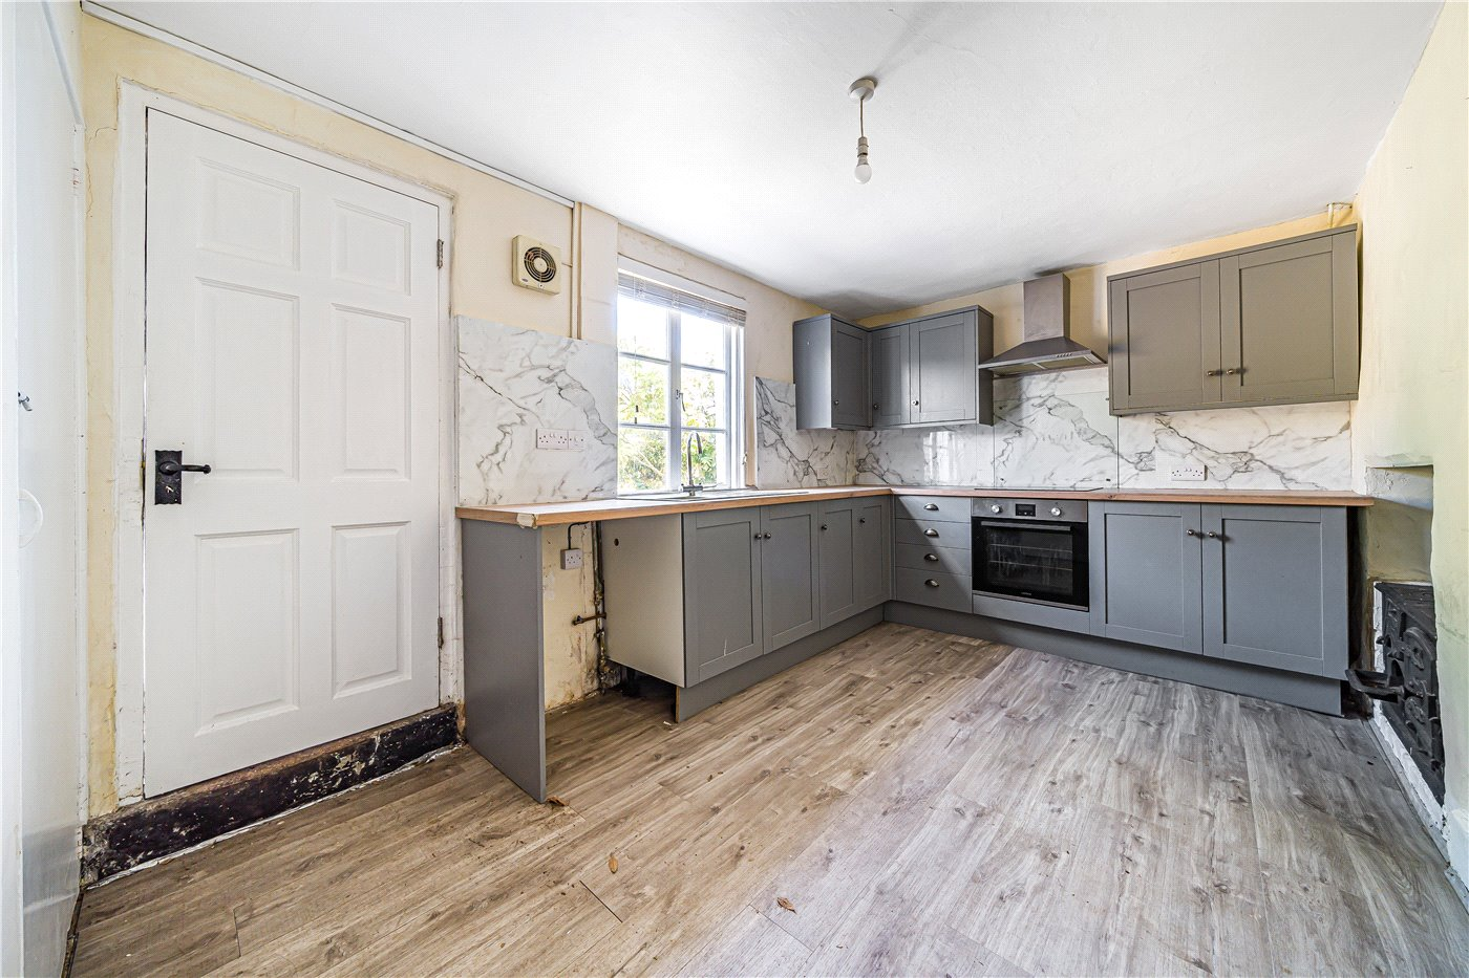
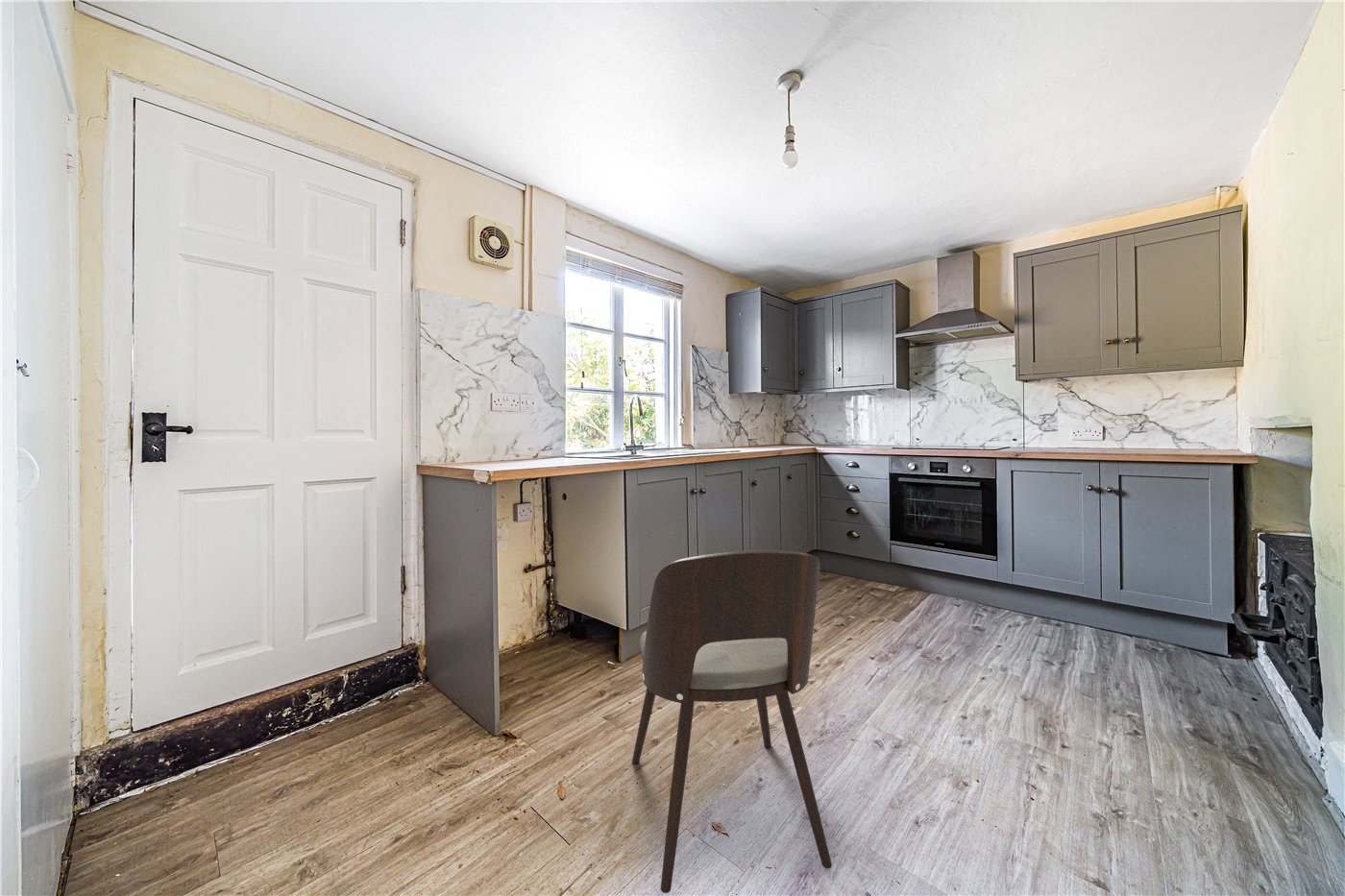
+ dining chair [631,549,833,894]
